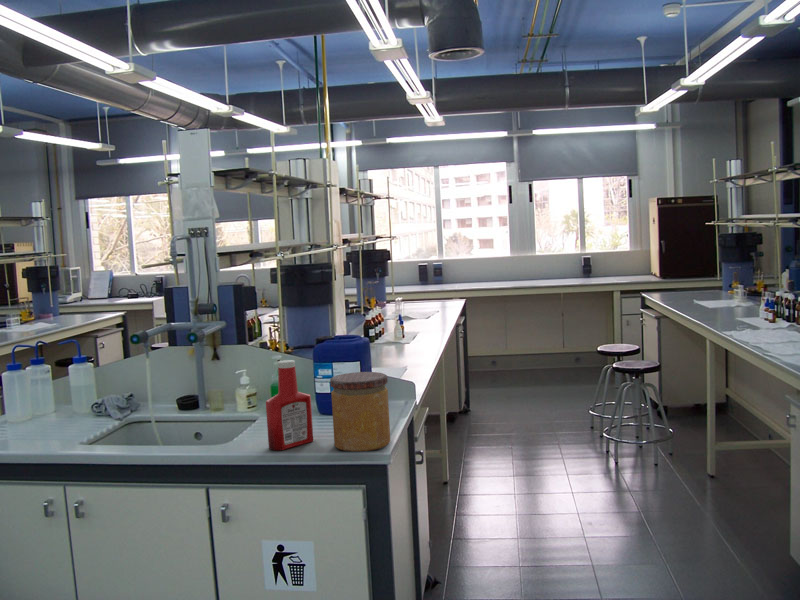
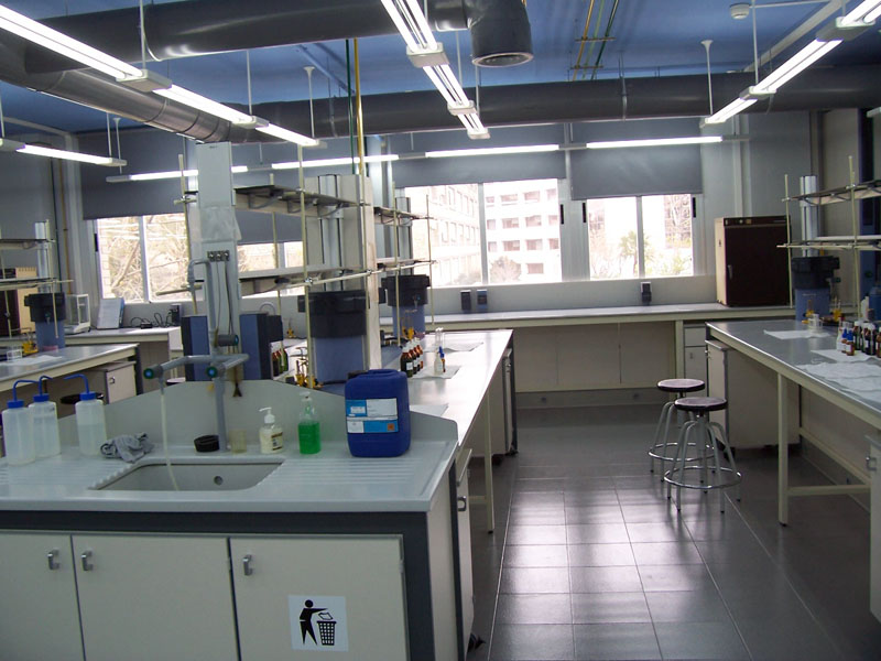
- jar [329,371,391,452]
- soap bottle [265,359,314,451]
